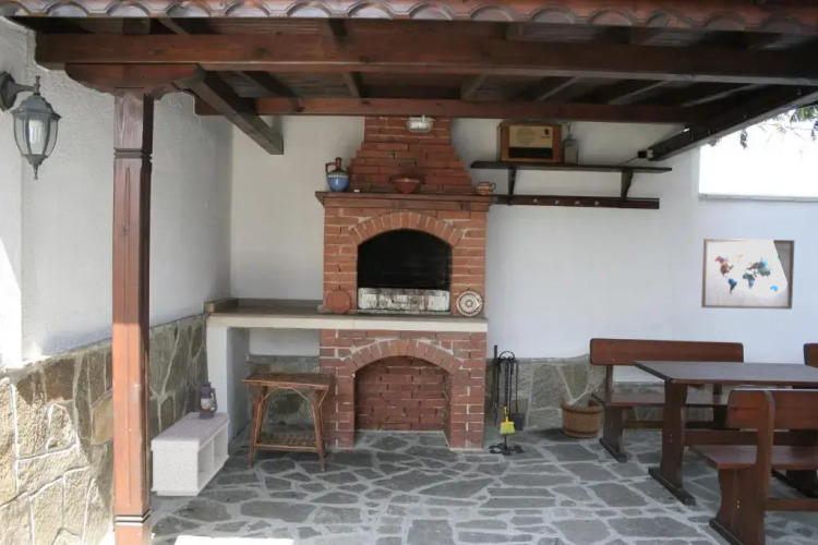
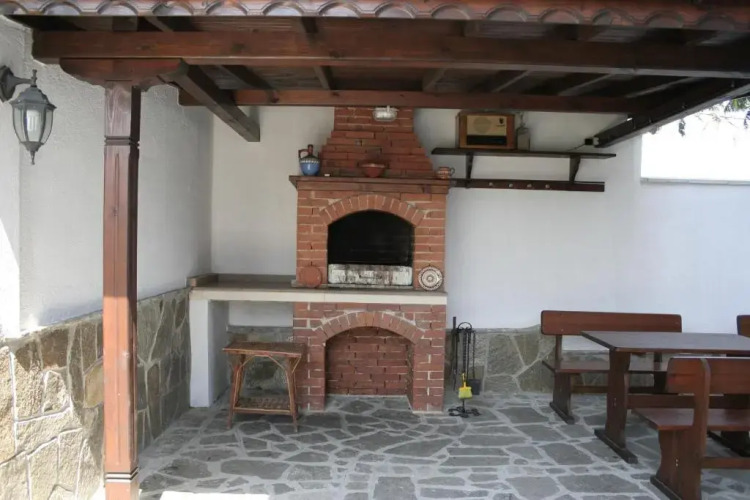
- wall art [700,238,796,311]
- lantern [193,380,219,420]
- bench [151,411,230,497]
- bucket [560,391,604,439]
